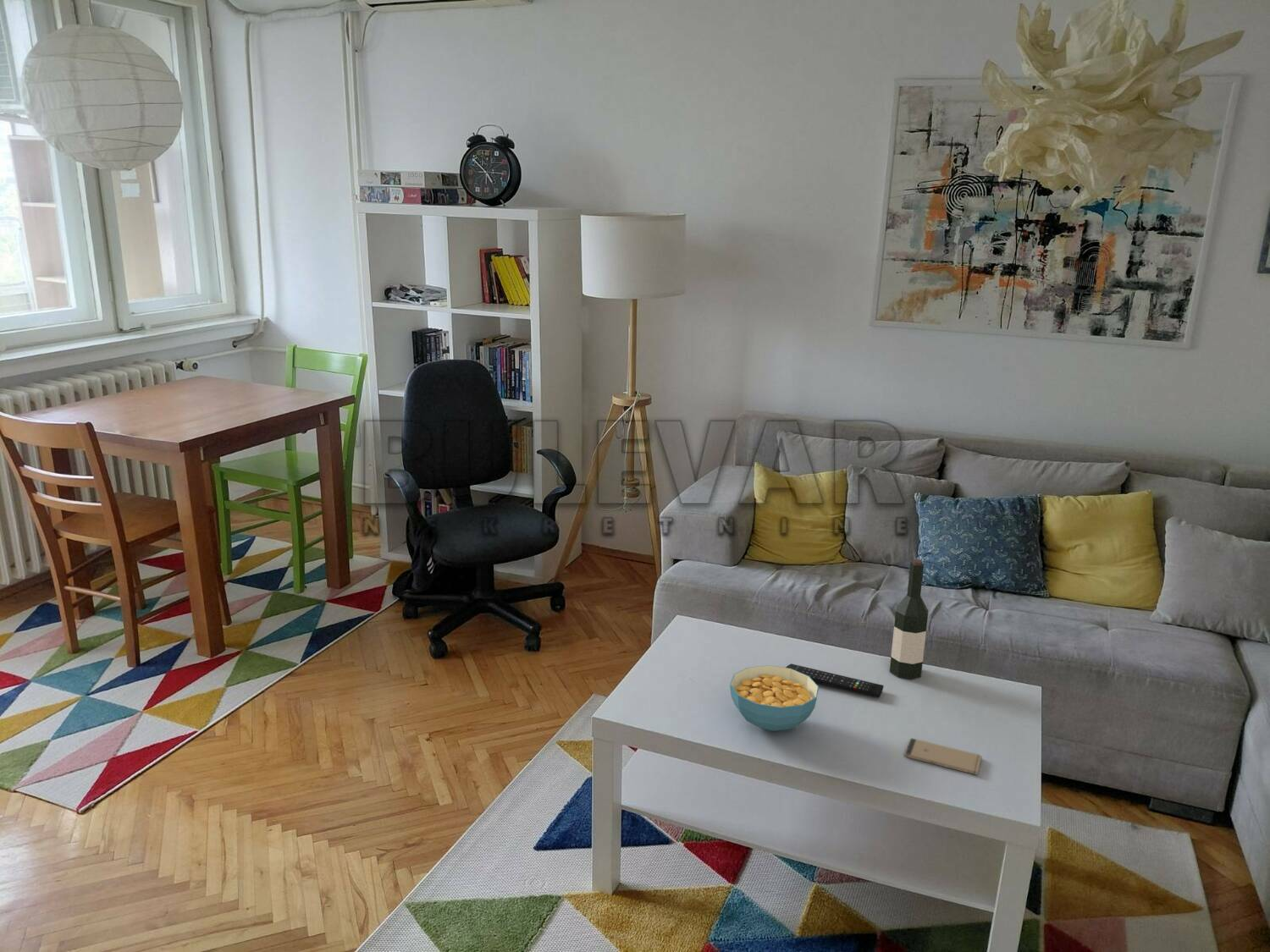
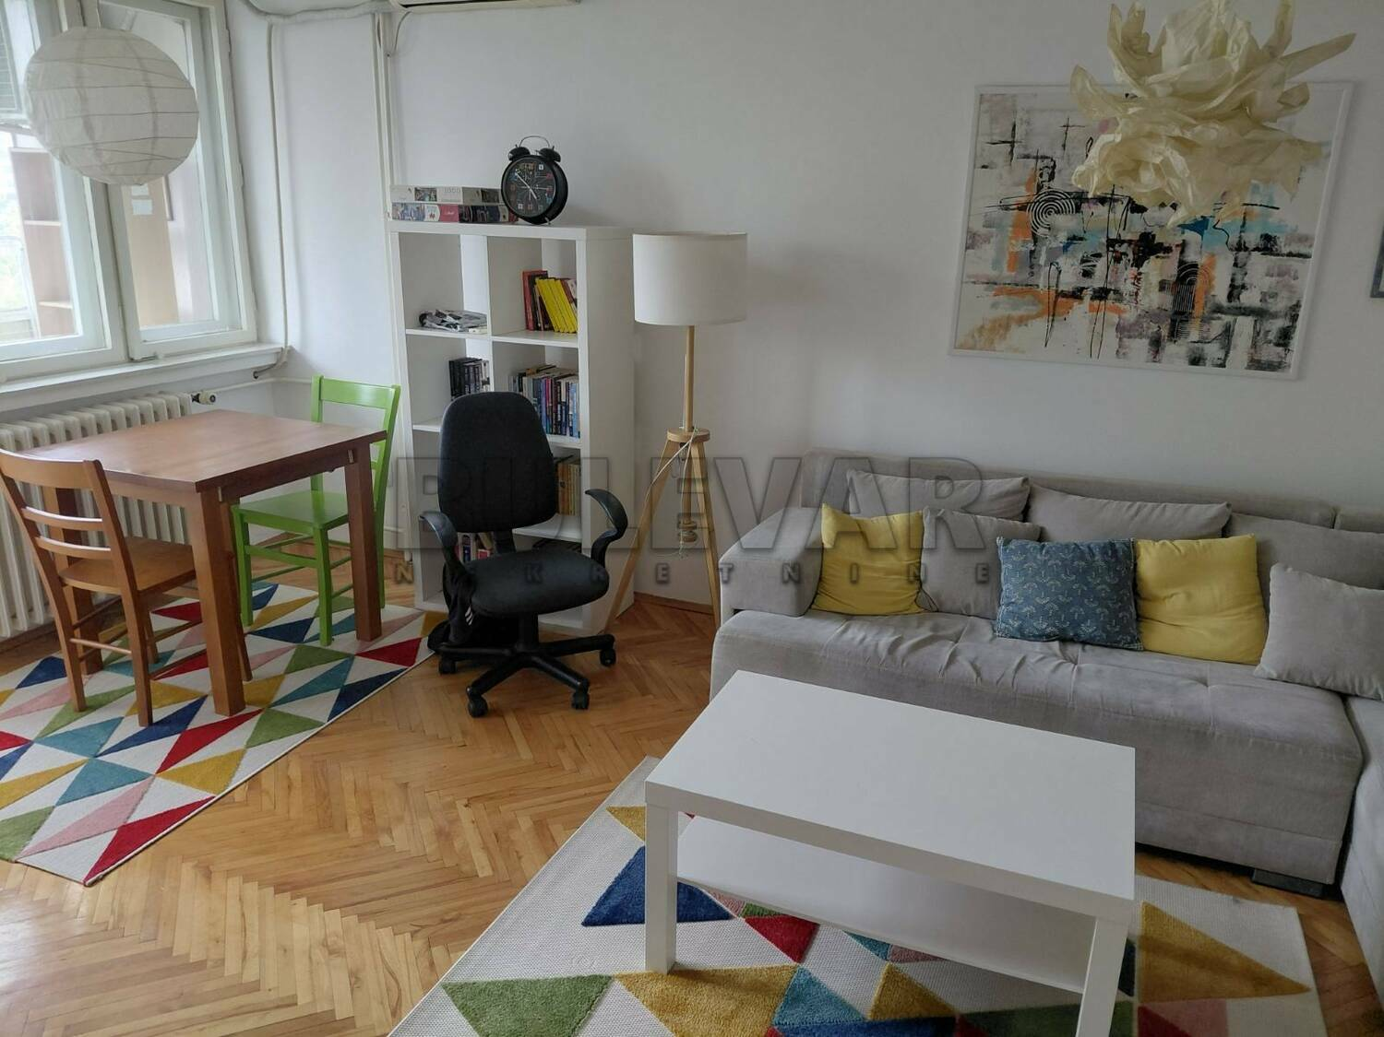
- wine bottle [889,559,930,680]
- cereal bowl [729,664,820,732]
- smartphone [903,737,982,776]
- remote control [785,663,884,698]
